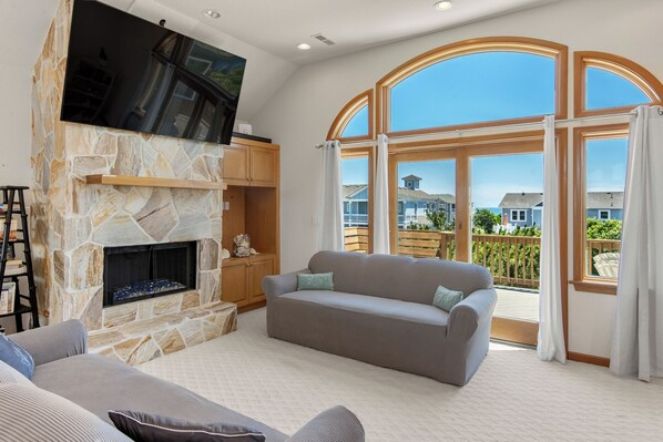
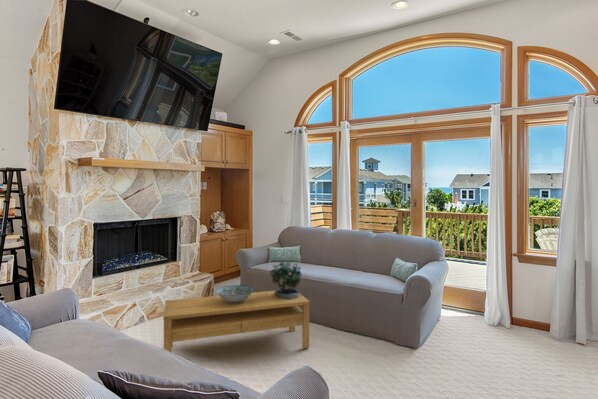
+ potted plant [269,257,303,300]
+ decorative bowl [215,284,255,303]
+ coffee table [162,290,311,353]
